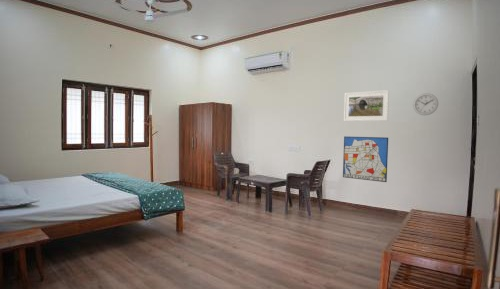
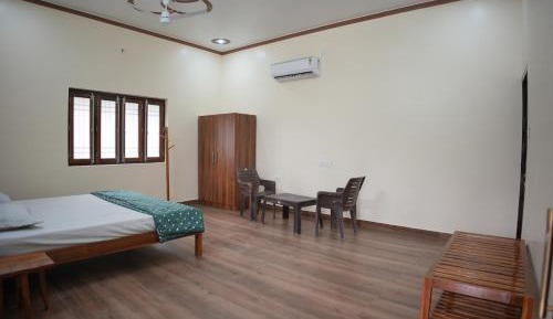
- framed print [343,89,390,122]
- wall clock [412,92,439,116]
- wall art [342,135,389,183]
